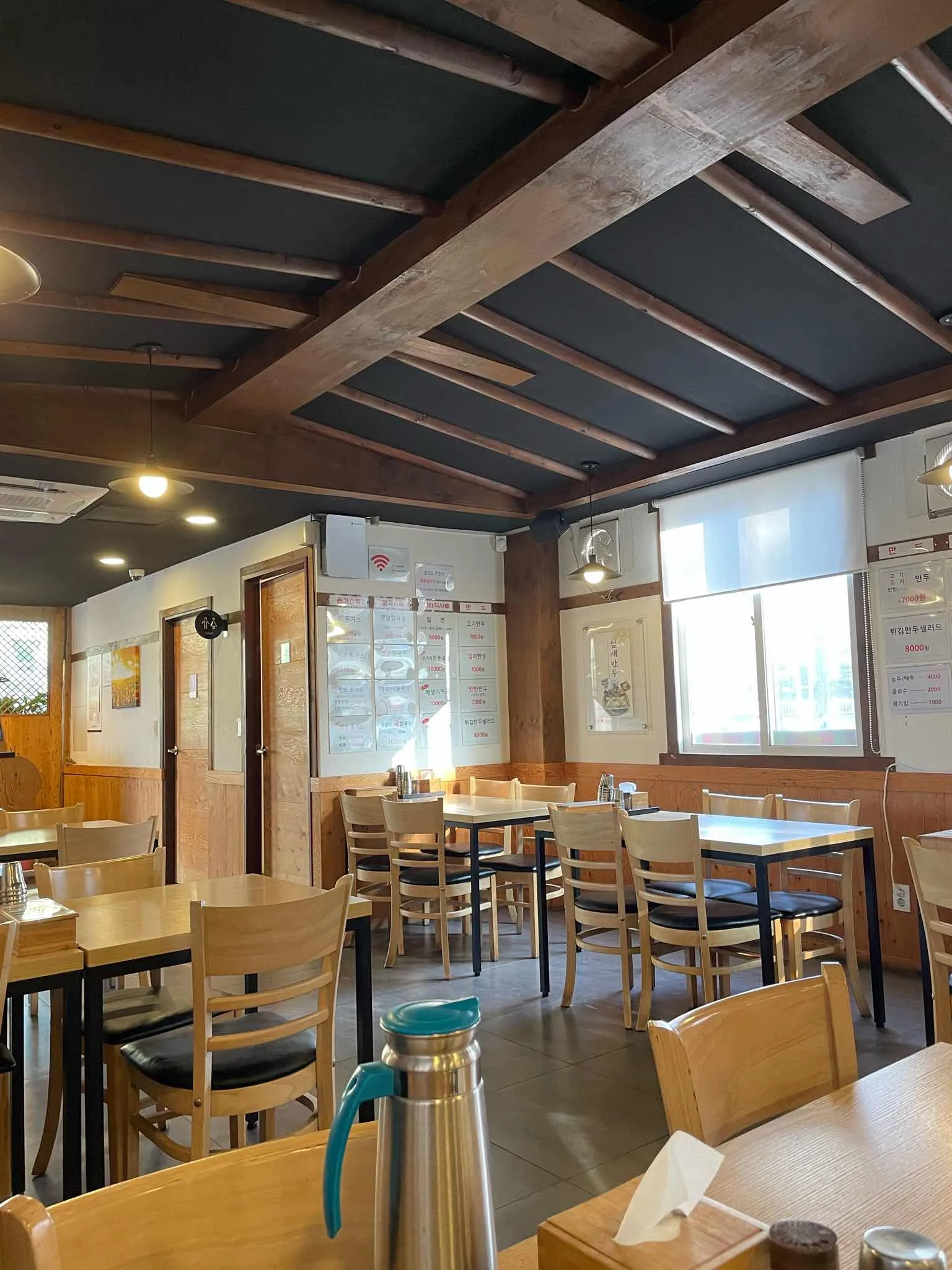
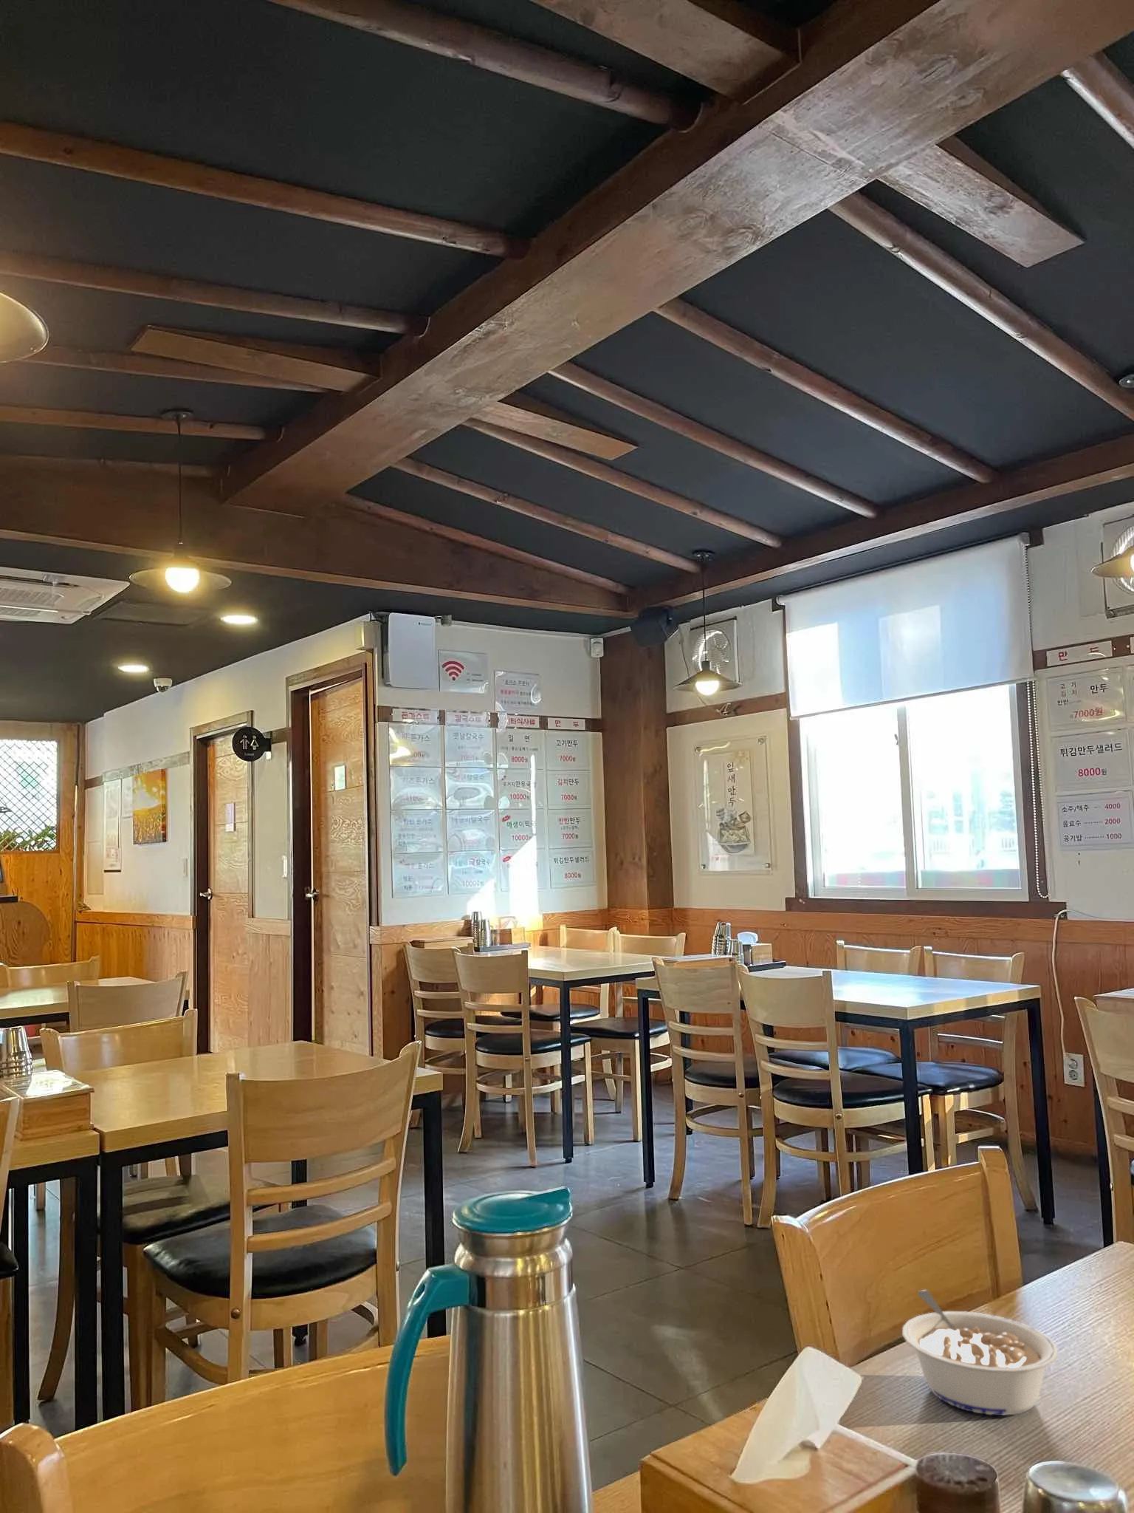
+ legume [902,1289,1059,1417]
